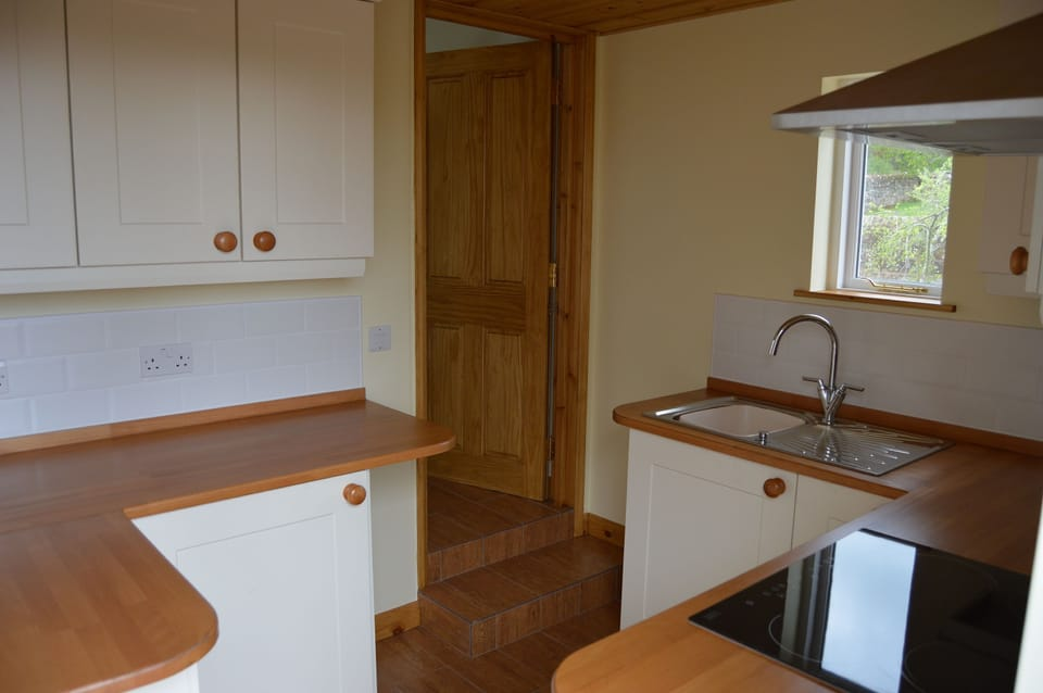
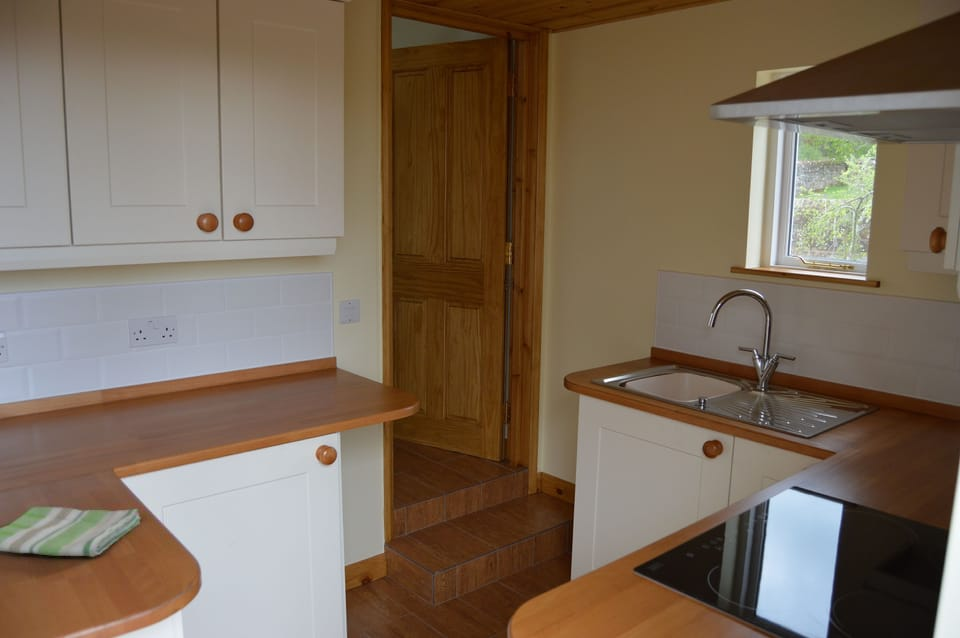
+ dish towel [0,506,142,558]
